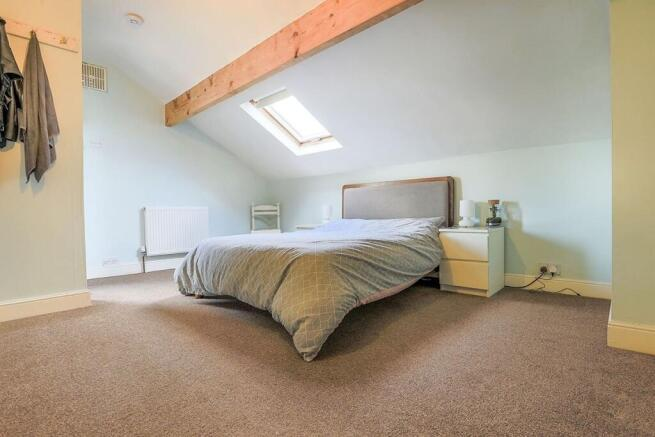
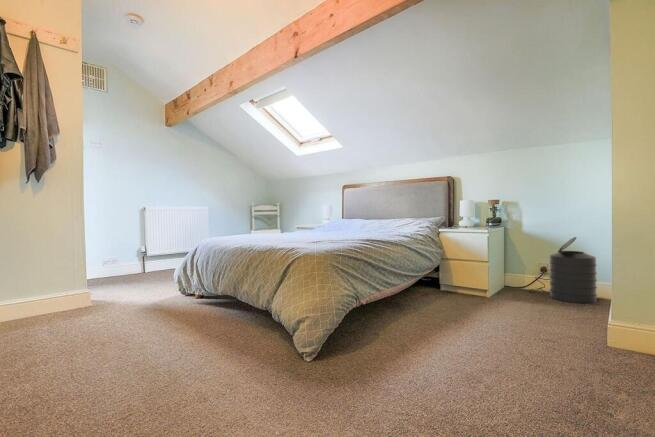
+ trash can [548,236,598,304]
